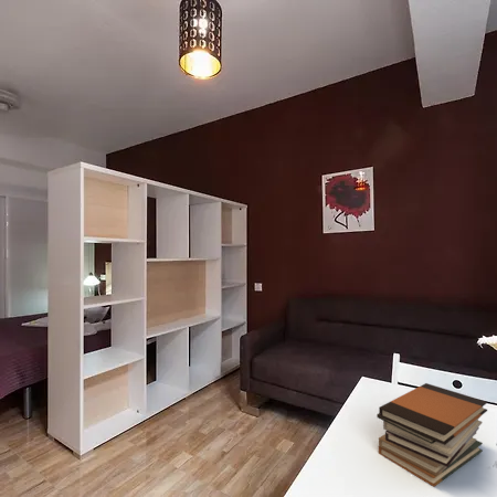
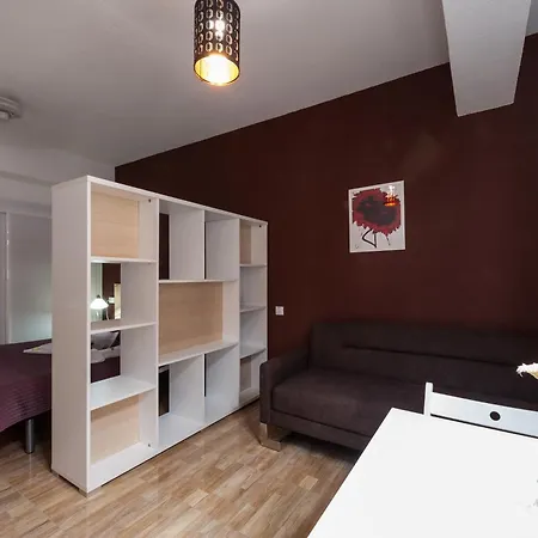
- book stack [376,382,488,488]
